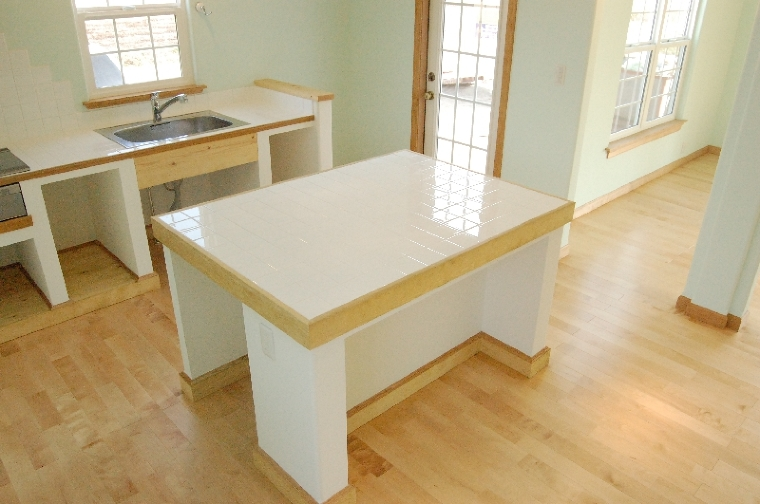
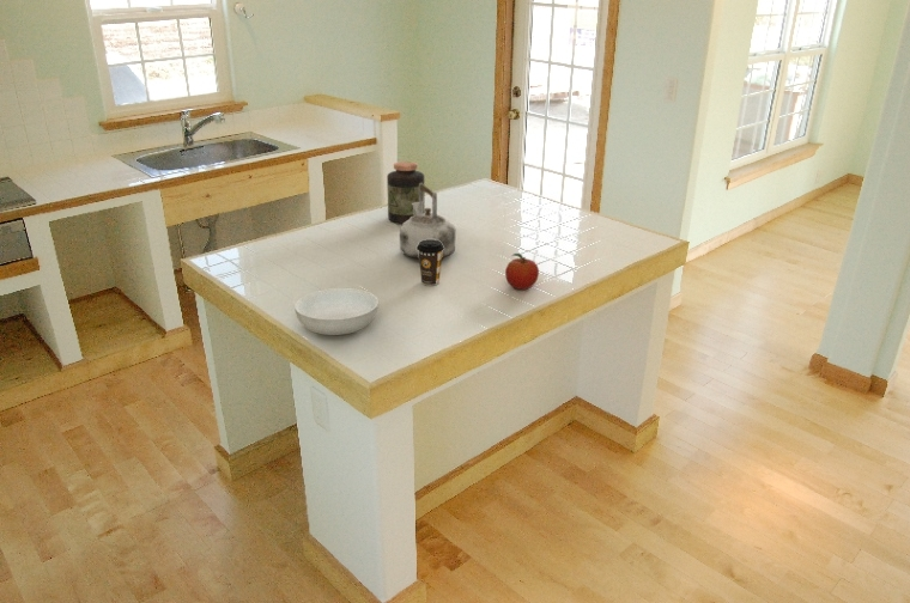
+ fruit [504,252,540,291]
+ coffee cup [417,239,444,286]
+ serving bowl [293,287,380,336]
+ jar [386,160,426,225]
+ kettle [399,183,457,260]
